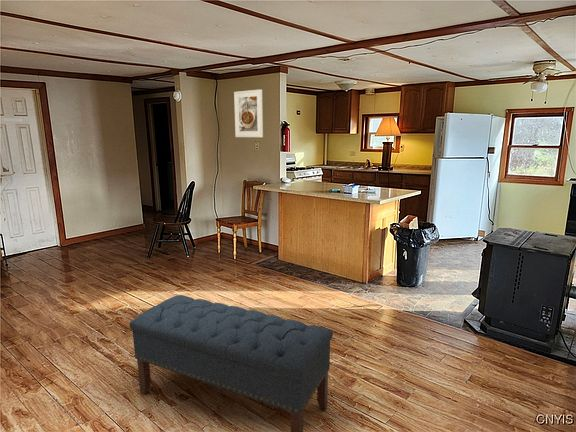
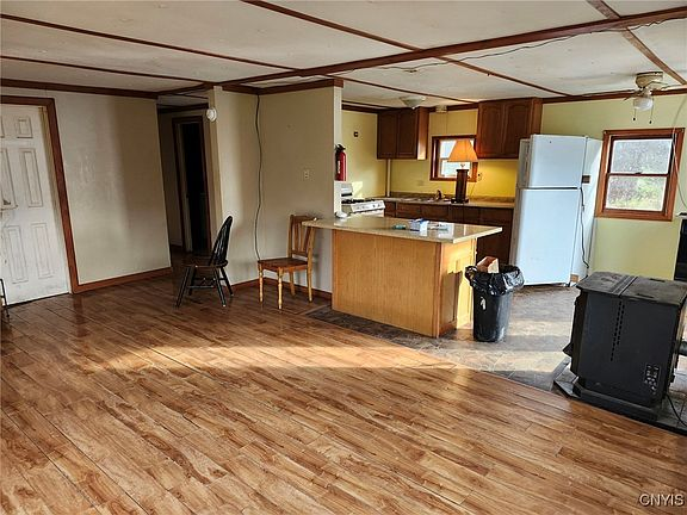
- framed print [233,88,264,138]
- bench [129,294,334,432]
